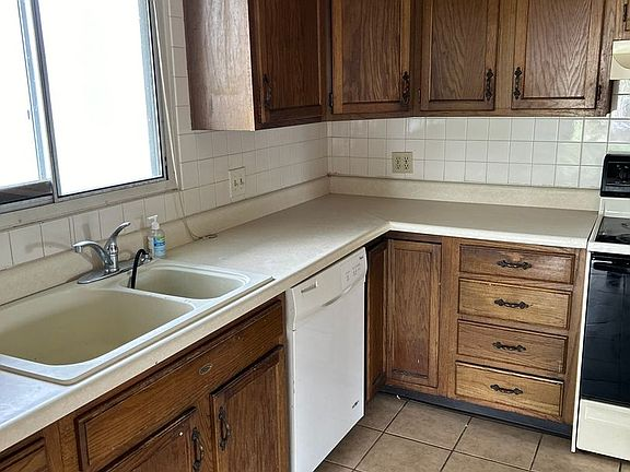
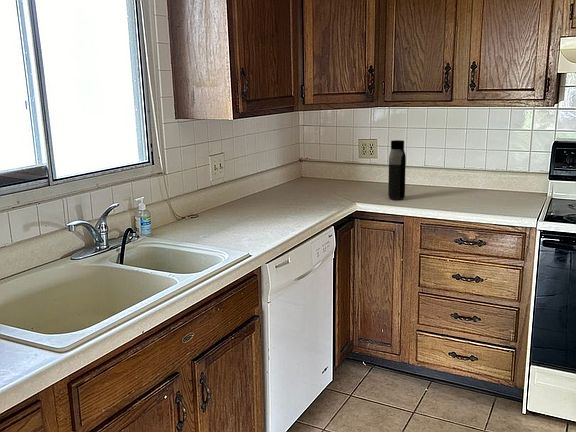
+ water bottle [387,139,407,201]
